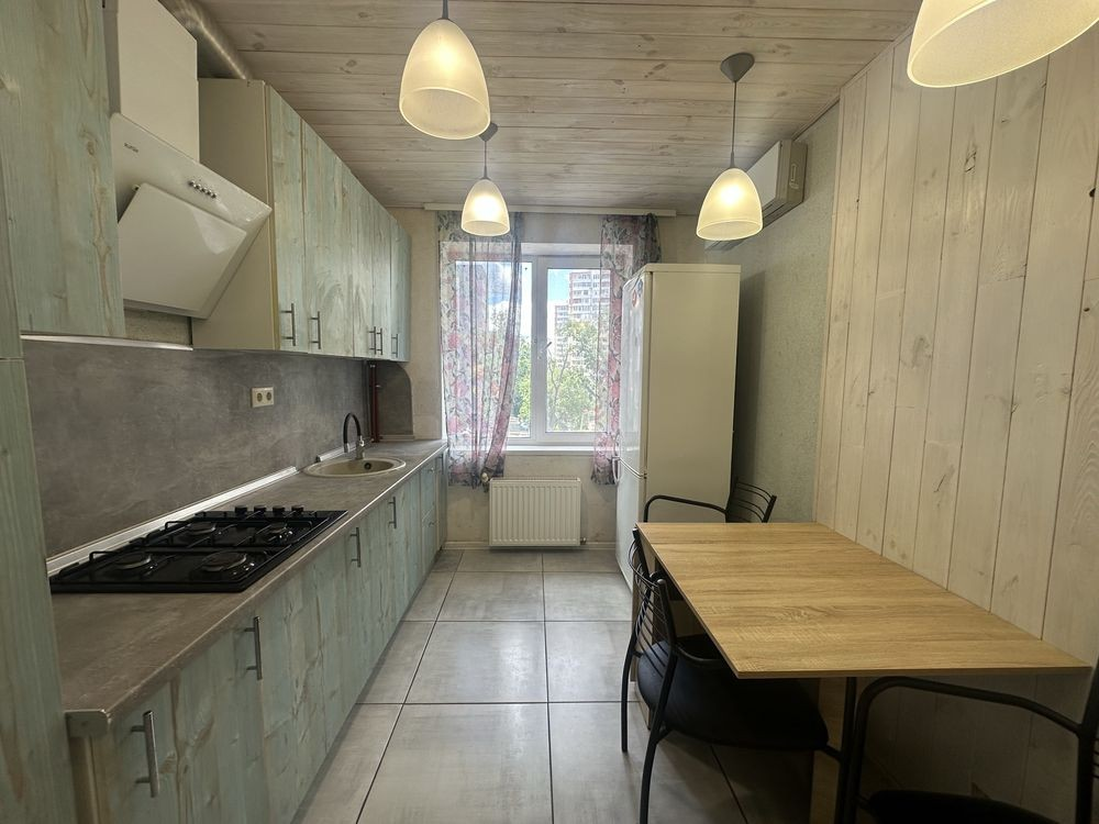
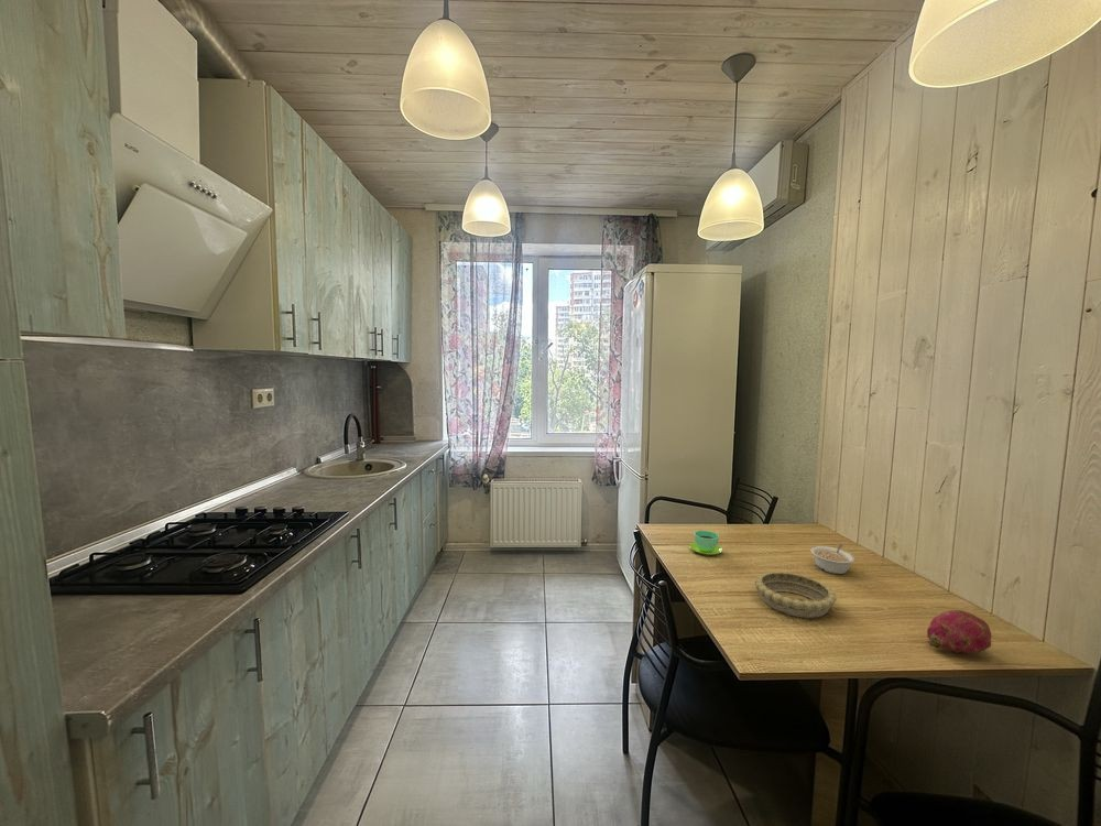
+ legume [810,543,855,575]
+ decorative bowl [754,570,838,619]
+ fruit [926,609,992,655]
+ cup [688,530,723,556]
